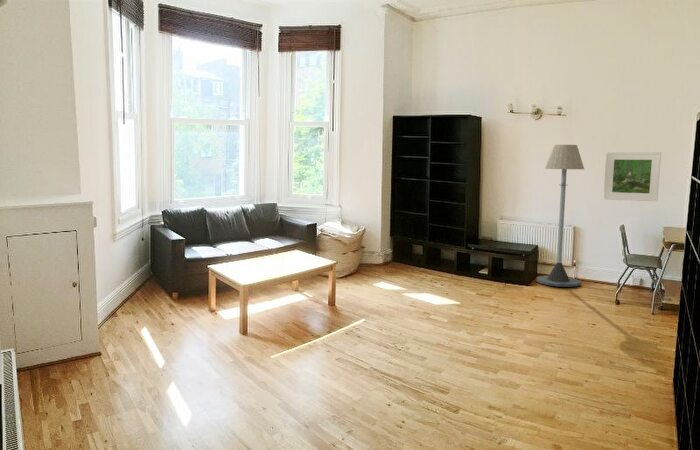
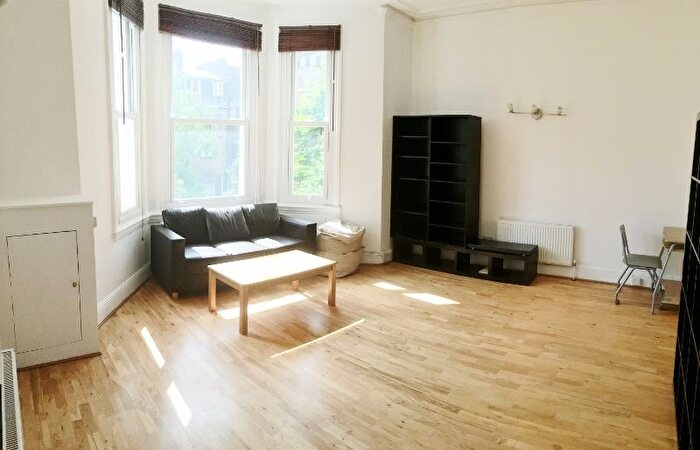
- floor lamp [536,144,585,288]
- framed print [603,151,662,202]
